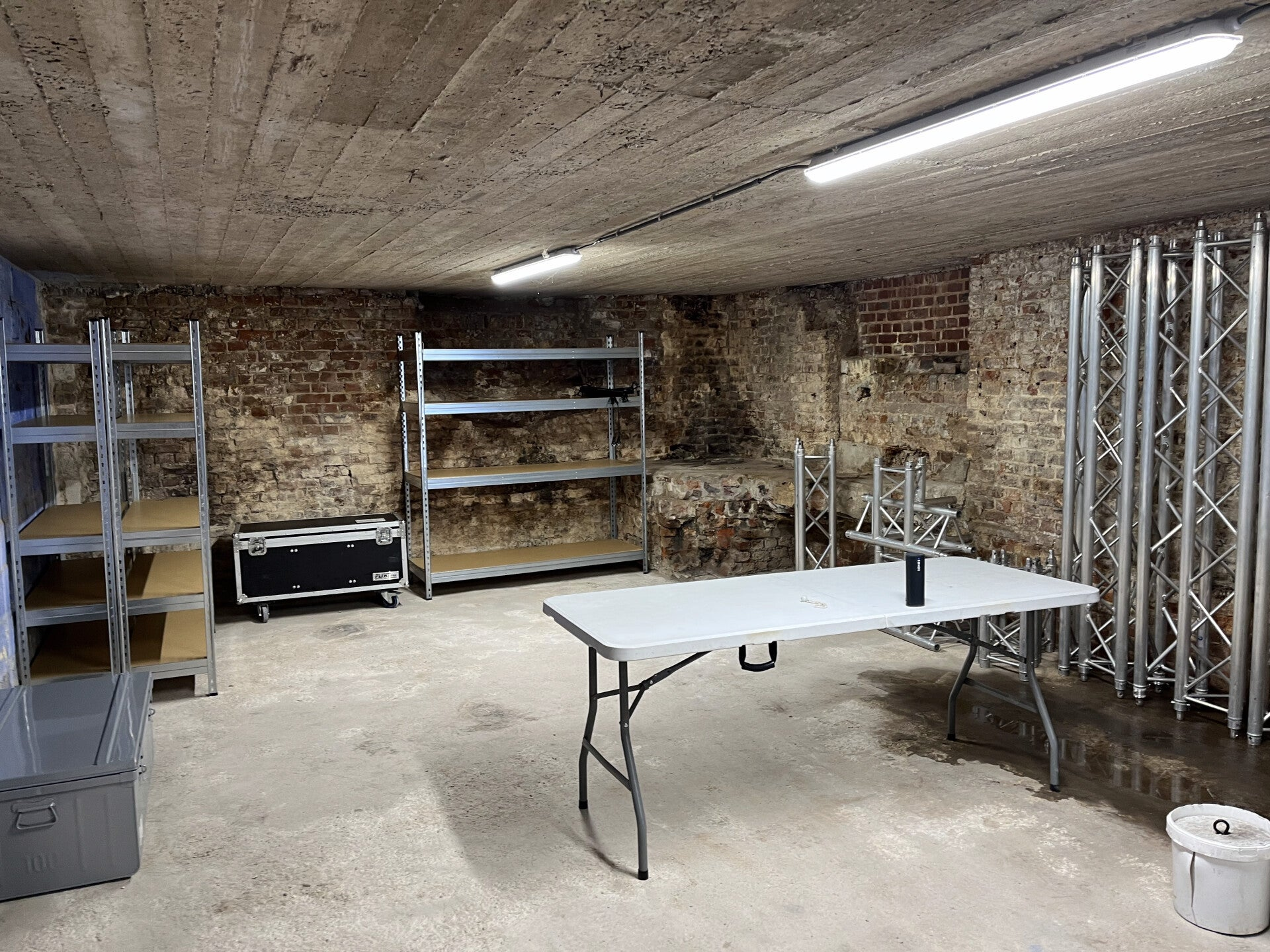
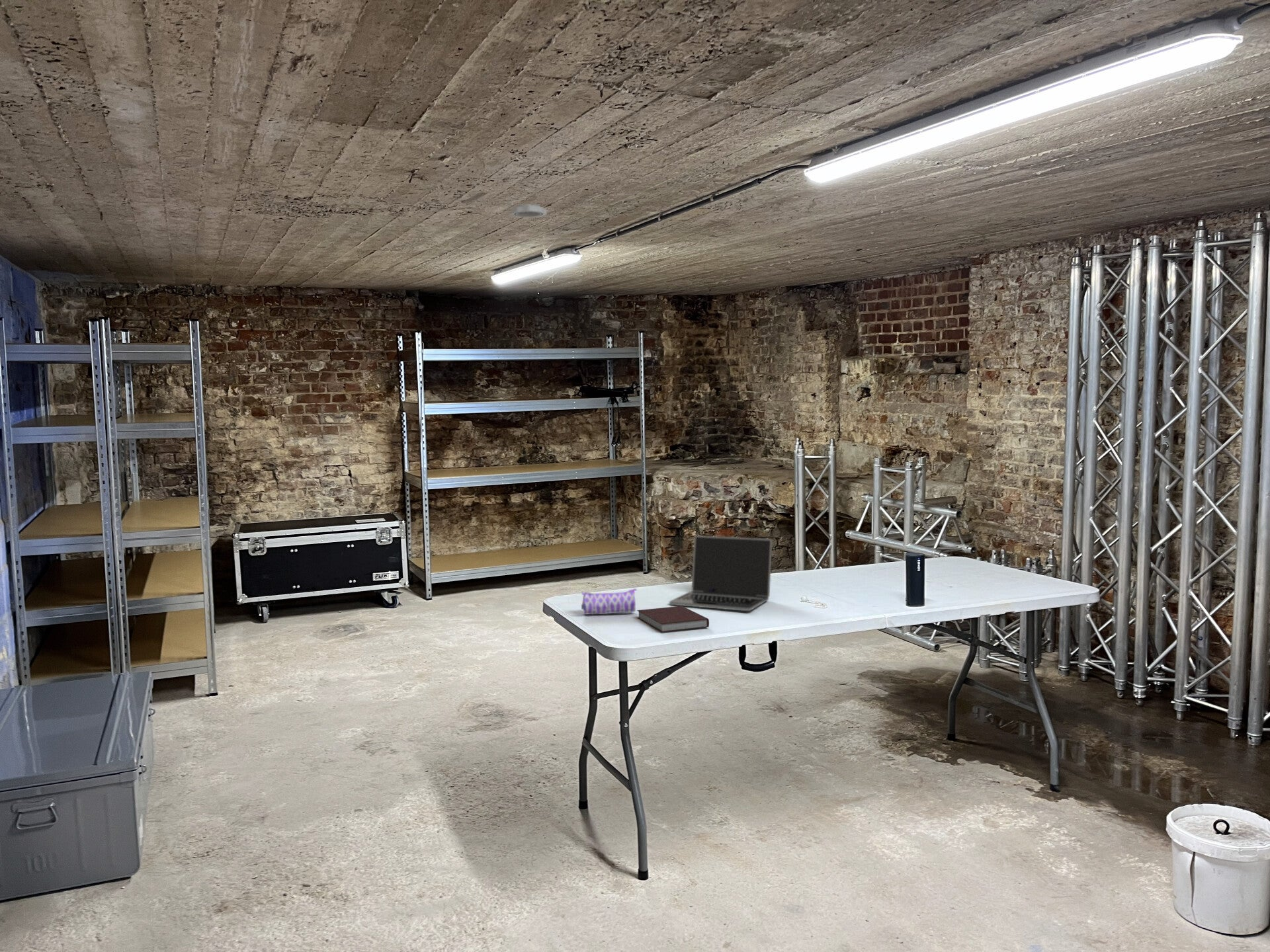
+ pencil case [581,588,638,615]
+ smoke detector [510,203,547,218]
+ notebook [636,606,710,633]
+ laptop [669,535,773,612]
